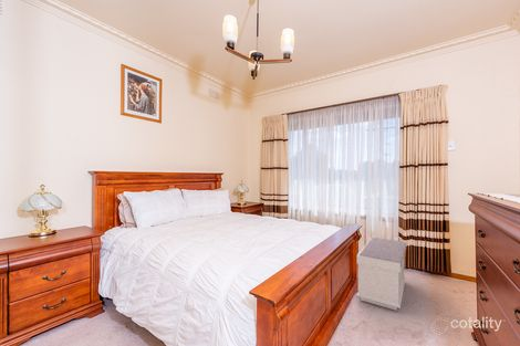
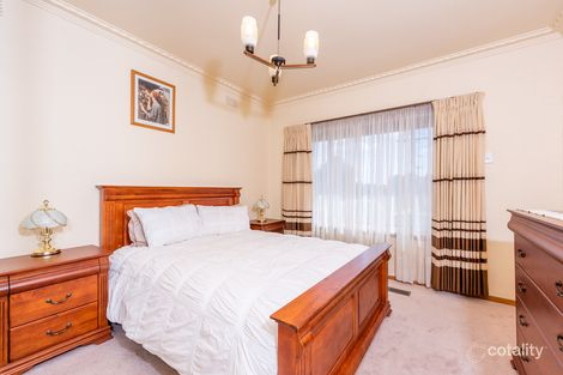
- bench [355,237,407,312]
